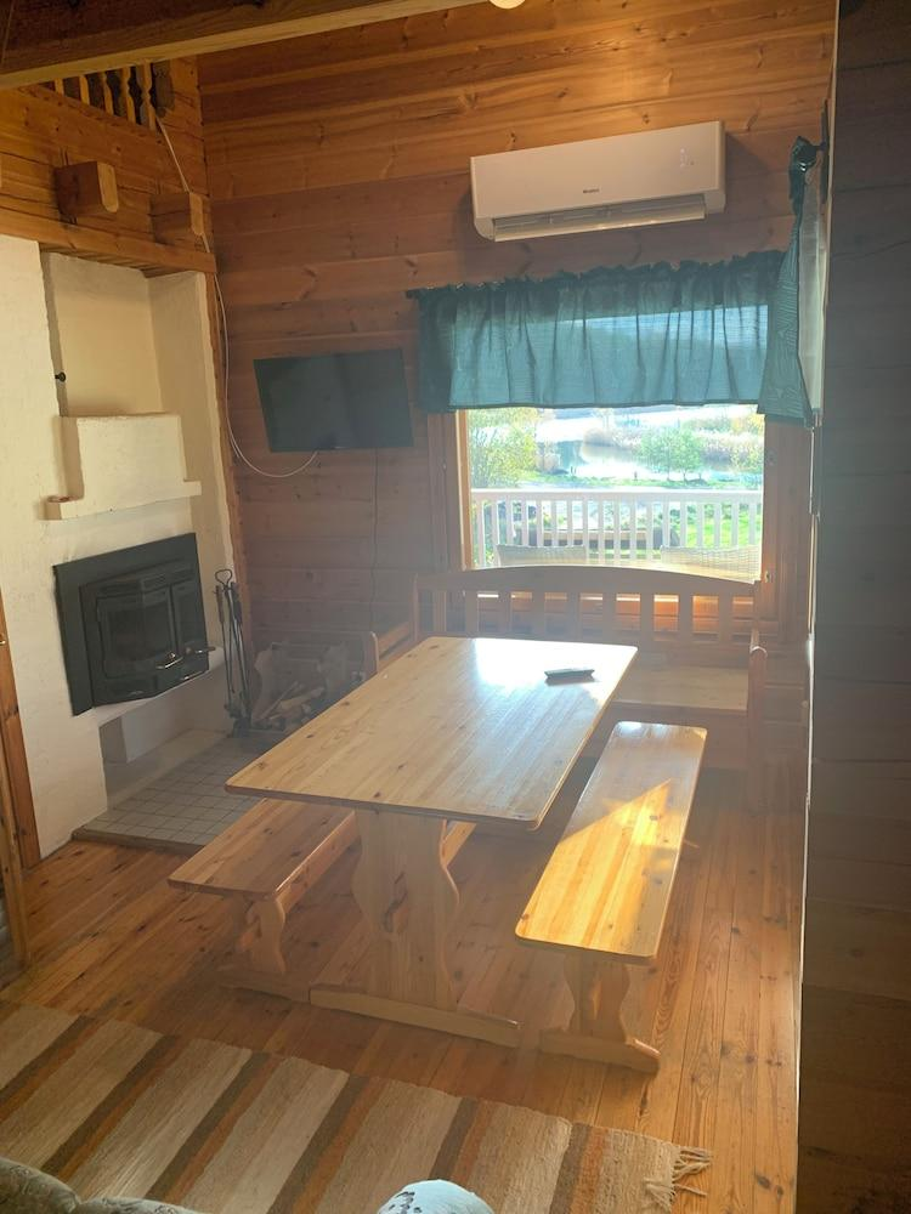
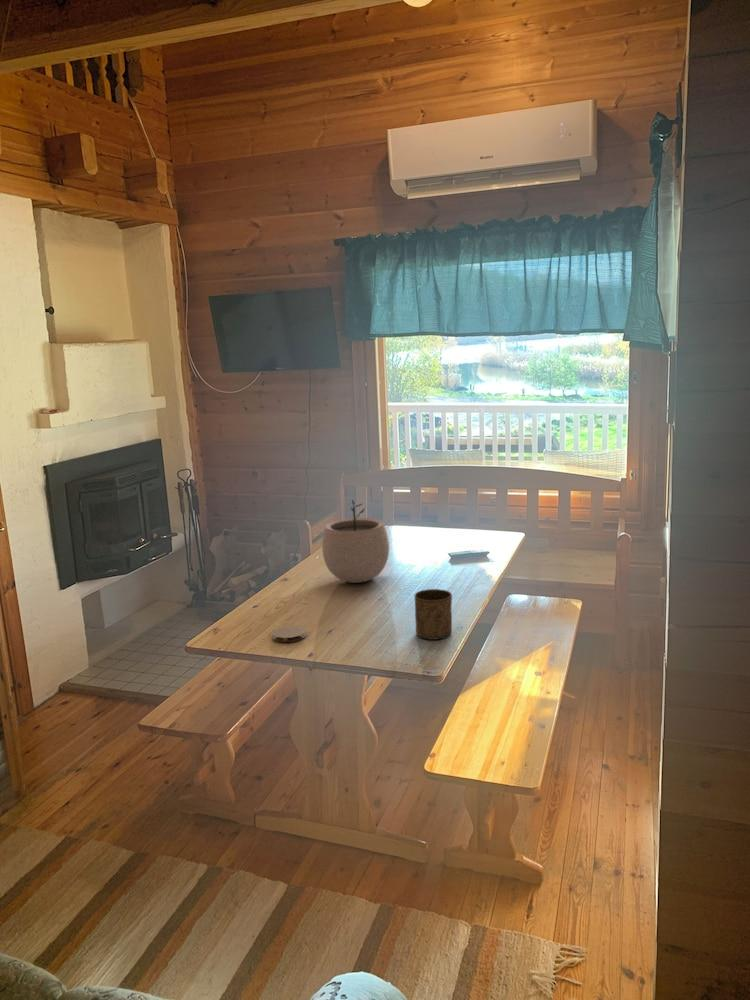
+ cup [414,588,453,641]
+ coaster [271,625,307,643]
+ plant pot [321,499,390,584]
